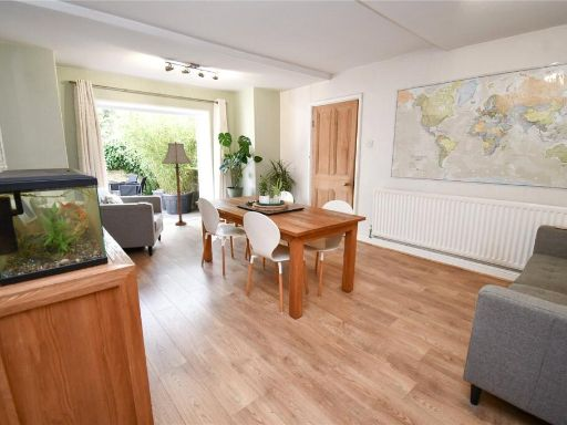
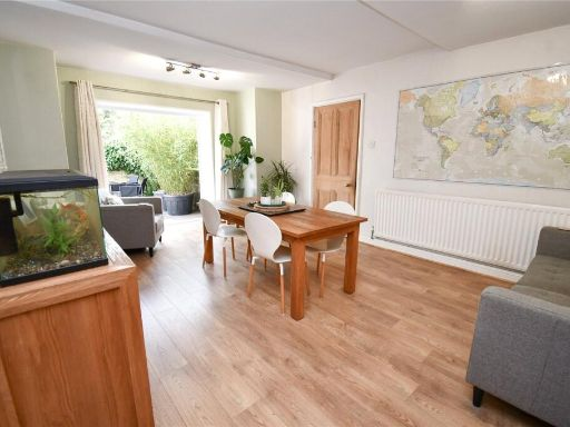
- floor lamp [161,141,193,227]
